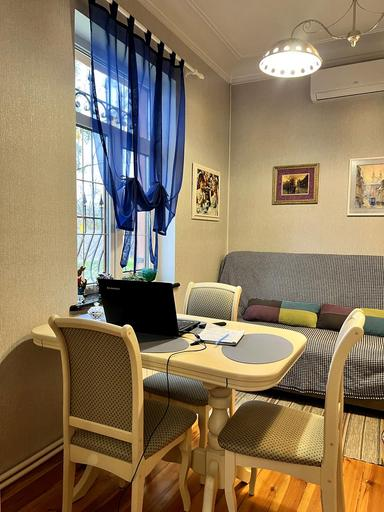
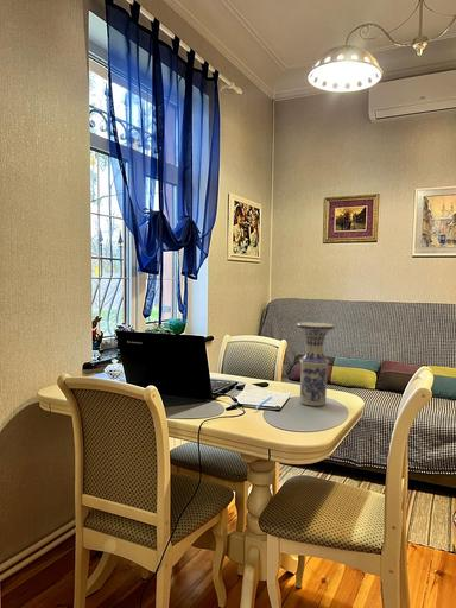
+ vase [294,321,336,407]
